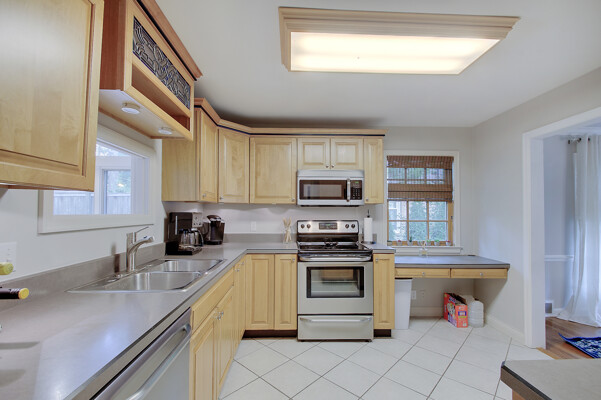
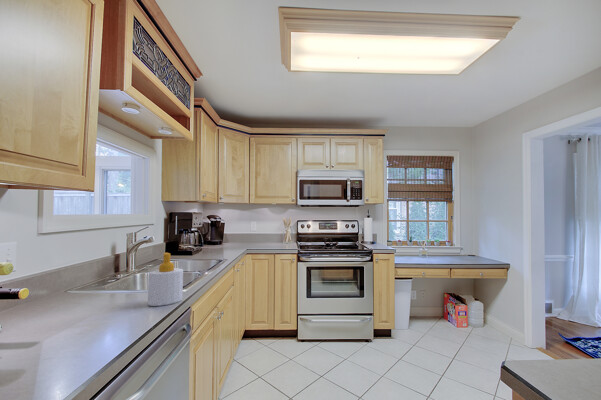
+ soap bottle [147,252,184,307]
